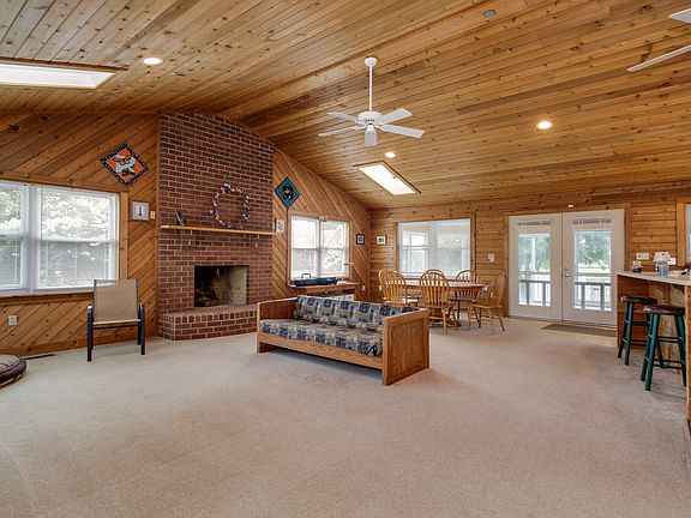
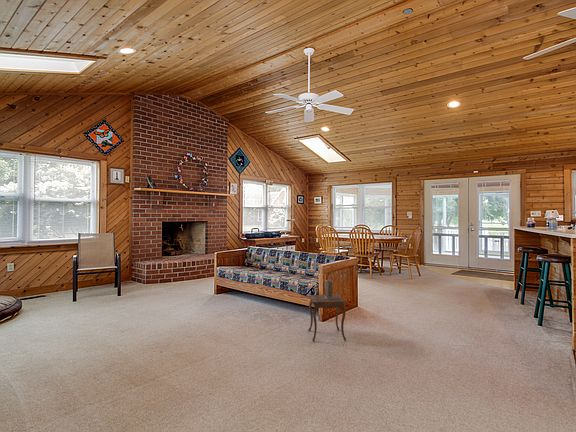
+ side table [307,277,347,342]
